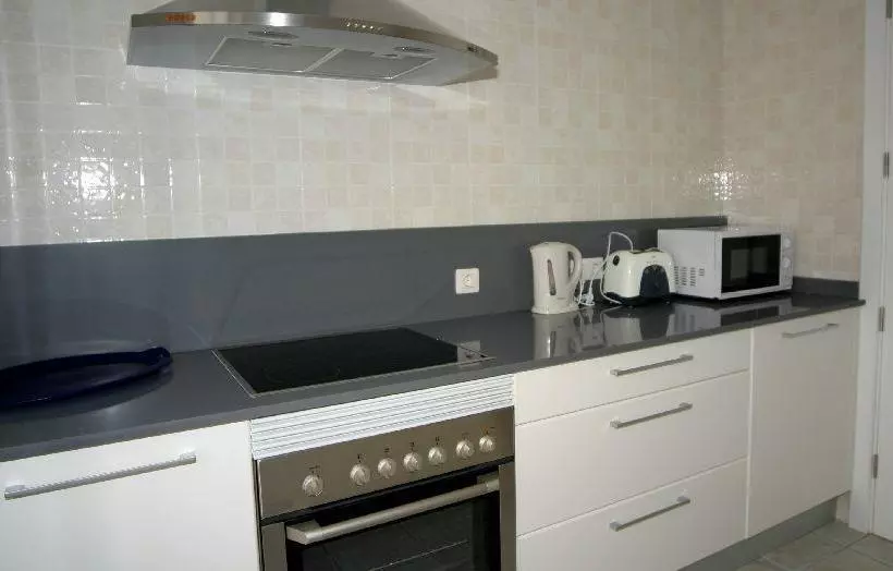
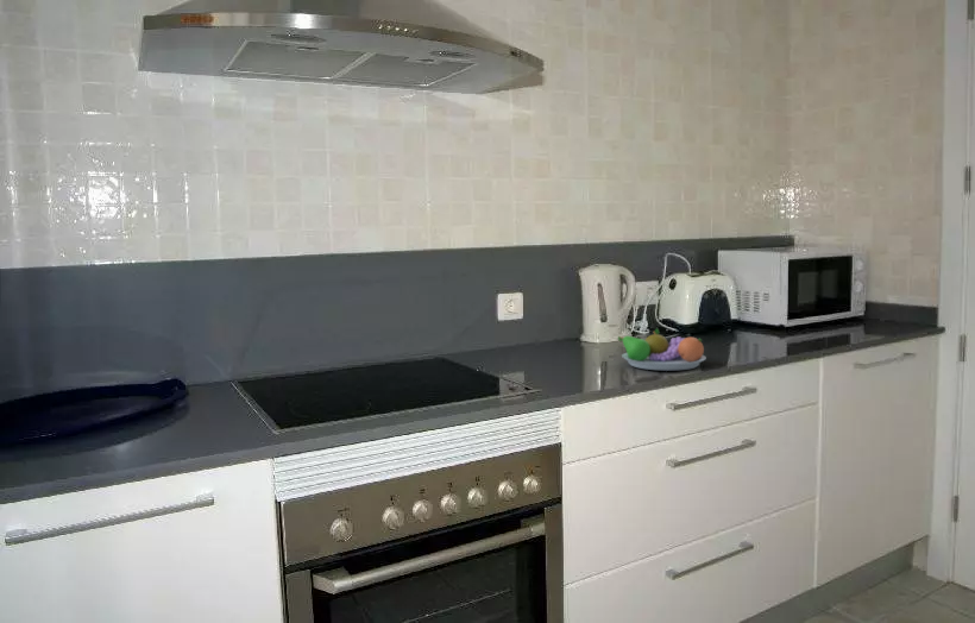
+ fruit bowl [617,327,707,372]
